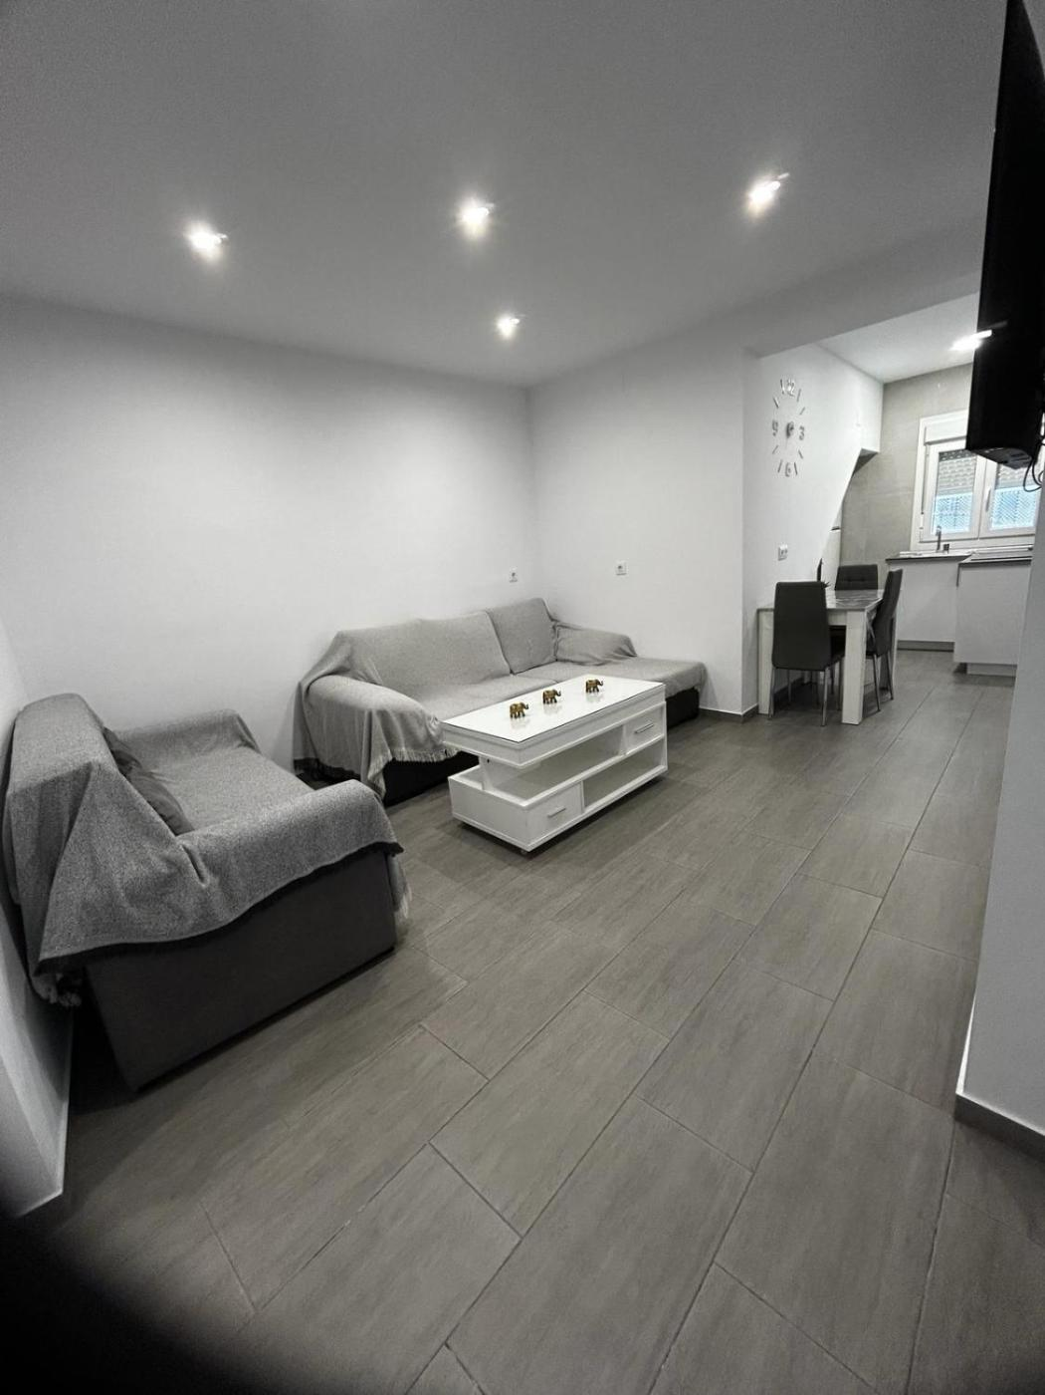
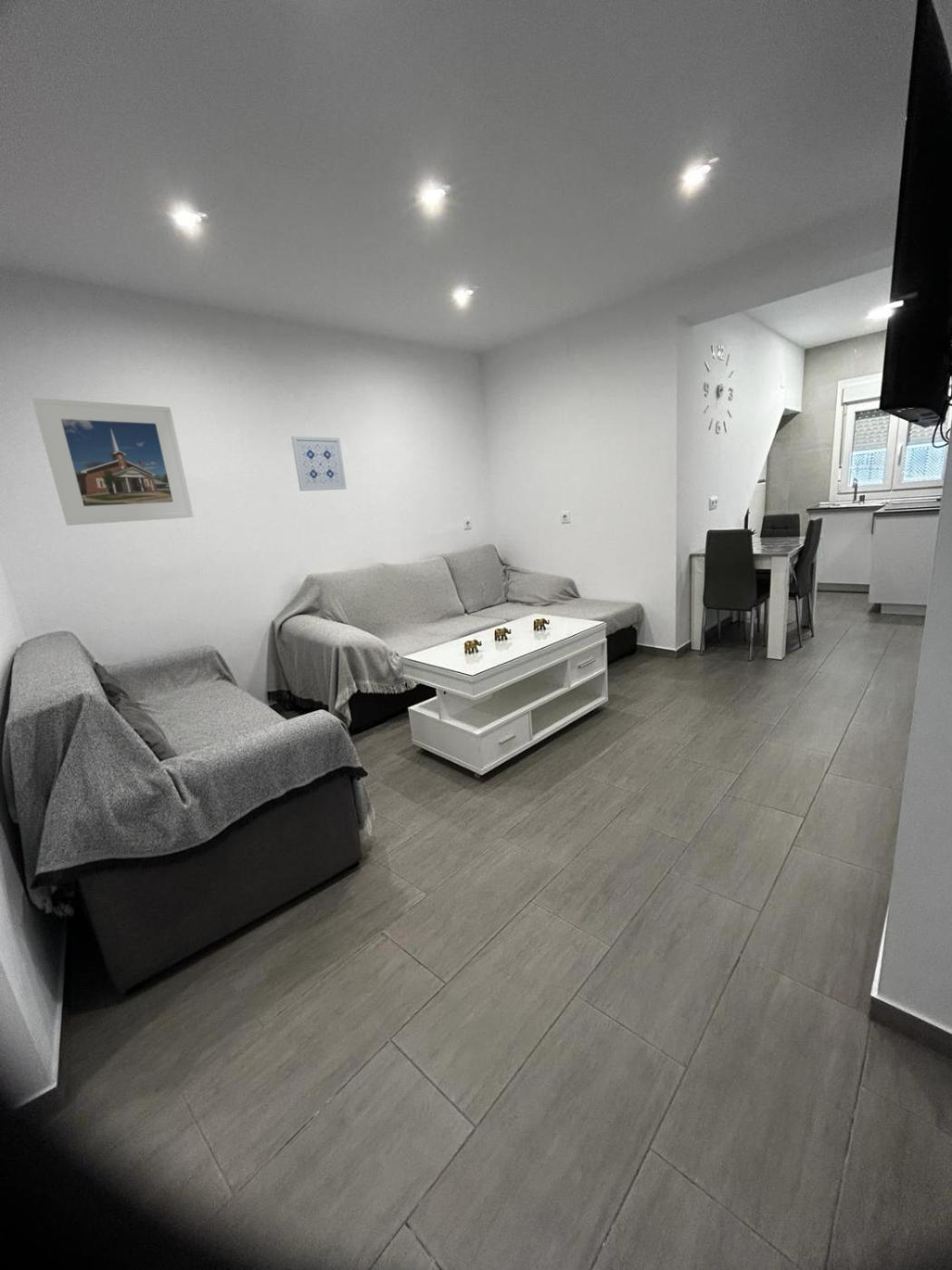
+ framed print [31,396,194,526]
+ wall art [290,435,347,492]
